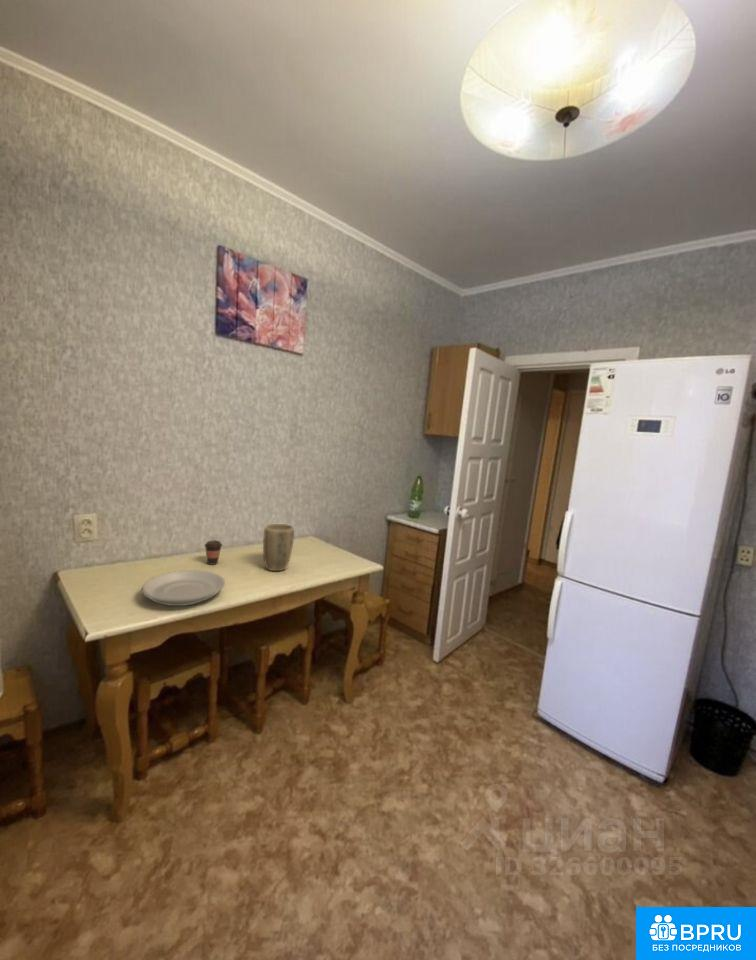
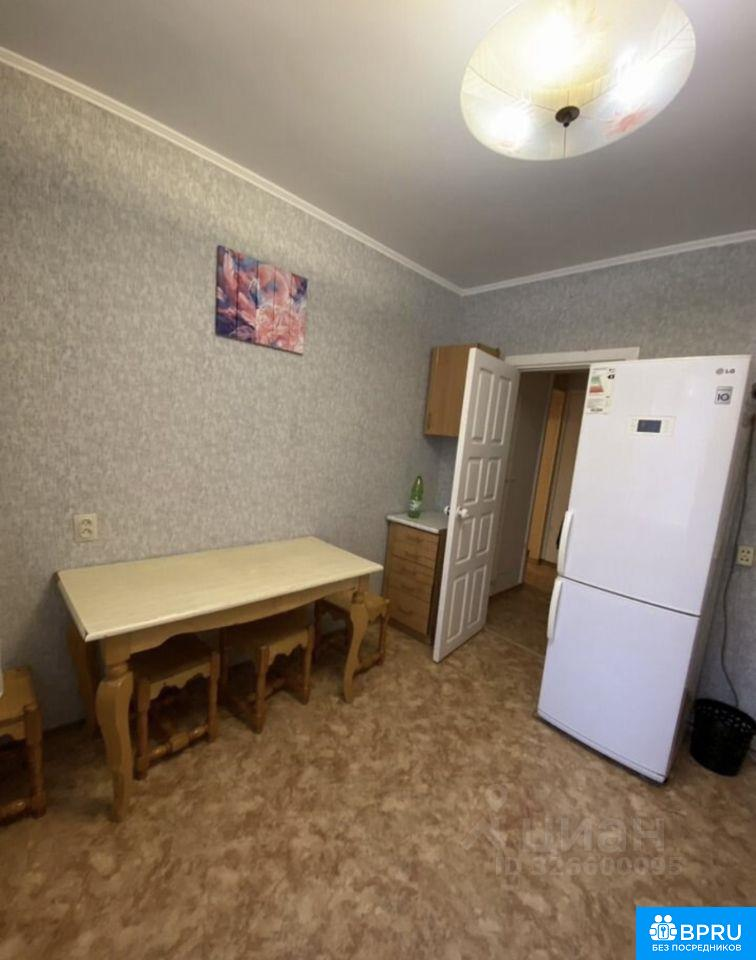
- coffee cup [203,540,223,566]
- plate [141,569,226,607]
- plant pot [262,523,295,572]
